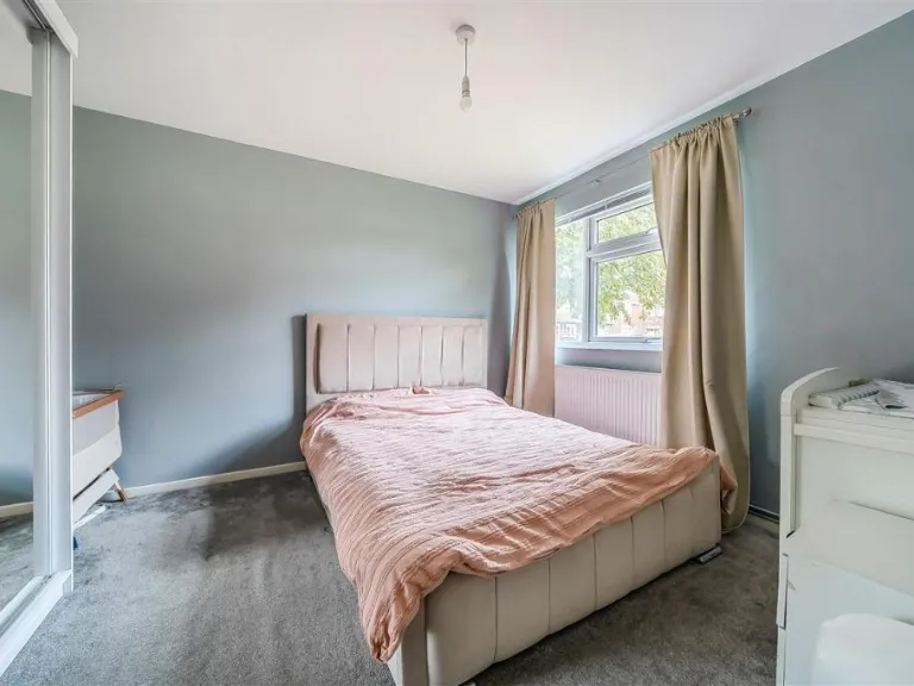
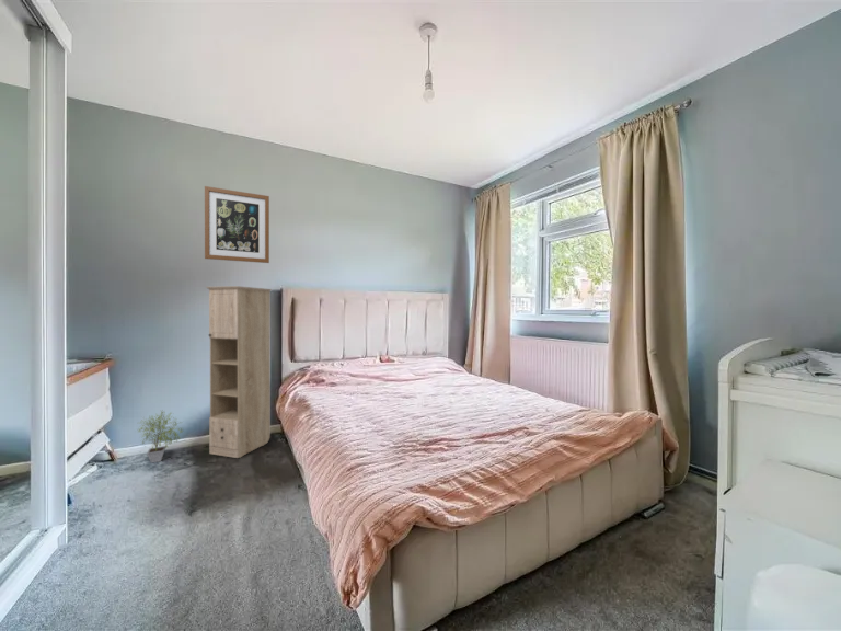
+ potted plant [136,409,185,464]
+ storage cabinet [205,285,273,459]
+ wall art [204,185,270,264]
